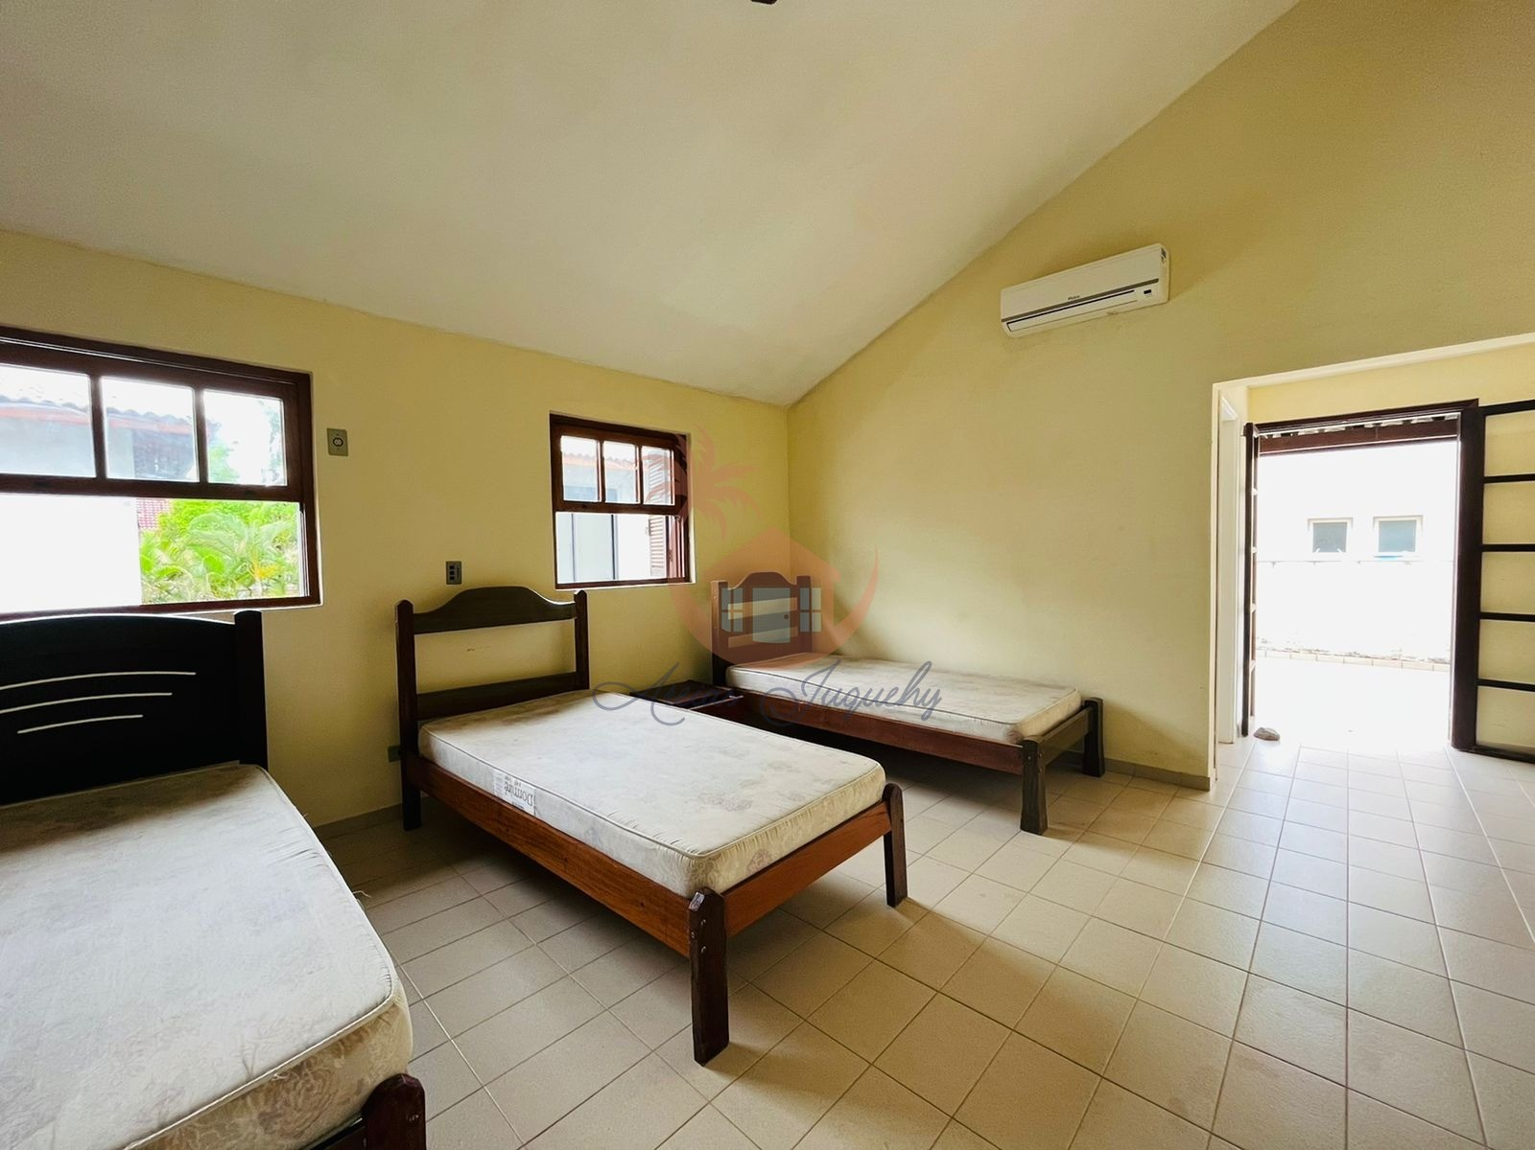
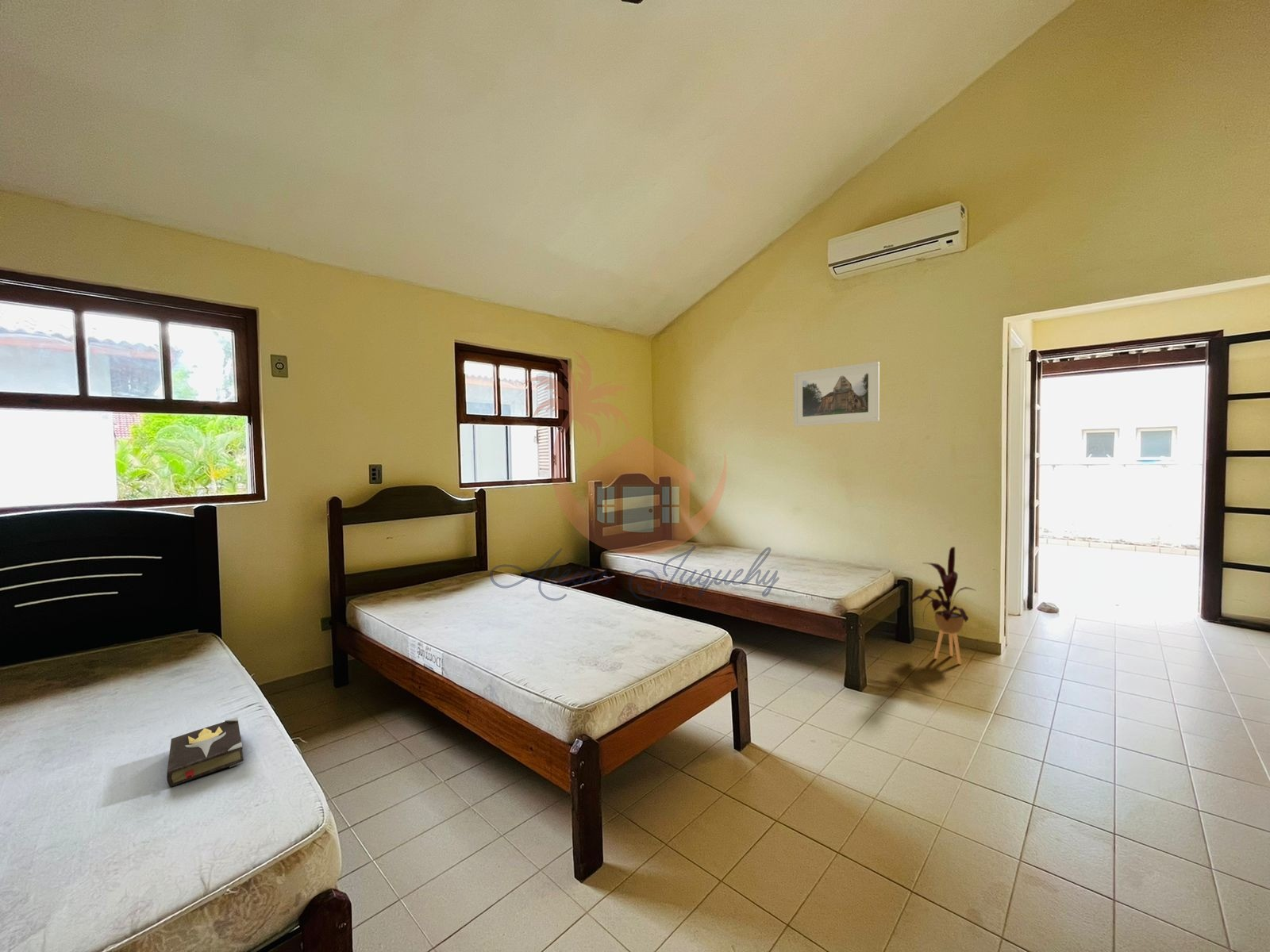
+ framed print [793,361,880,427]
+ hardback book [166,716,244,788]
+ house plant [905,546,977,665]
